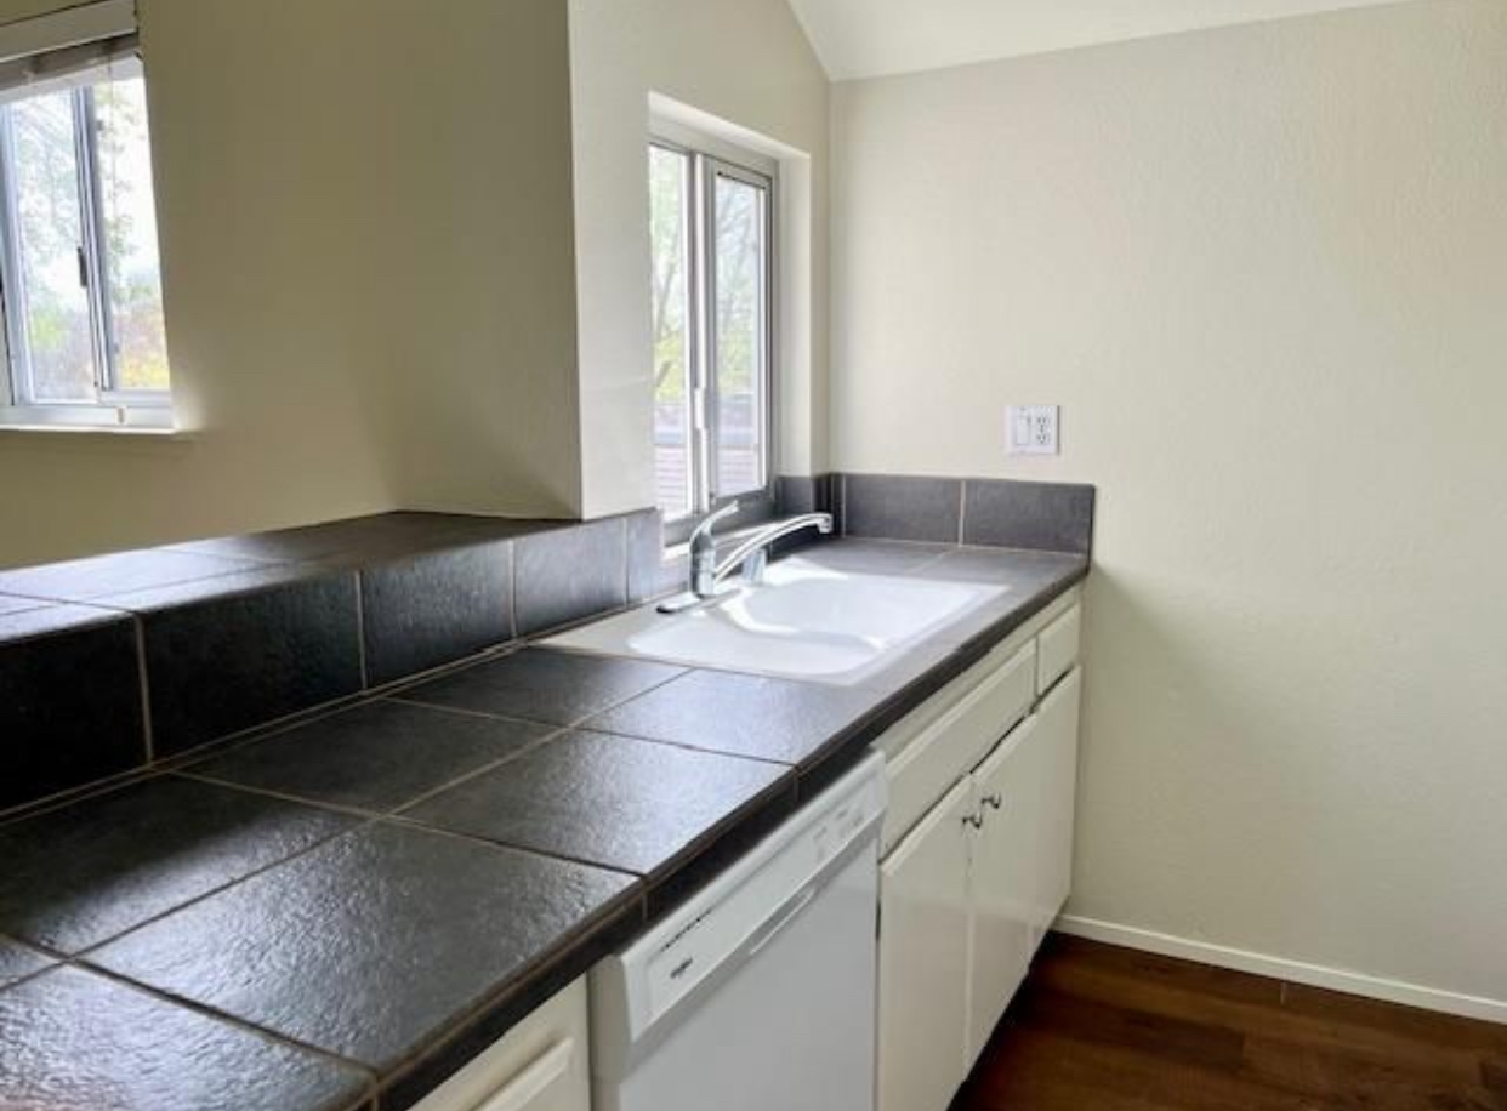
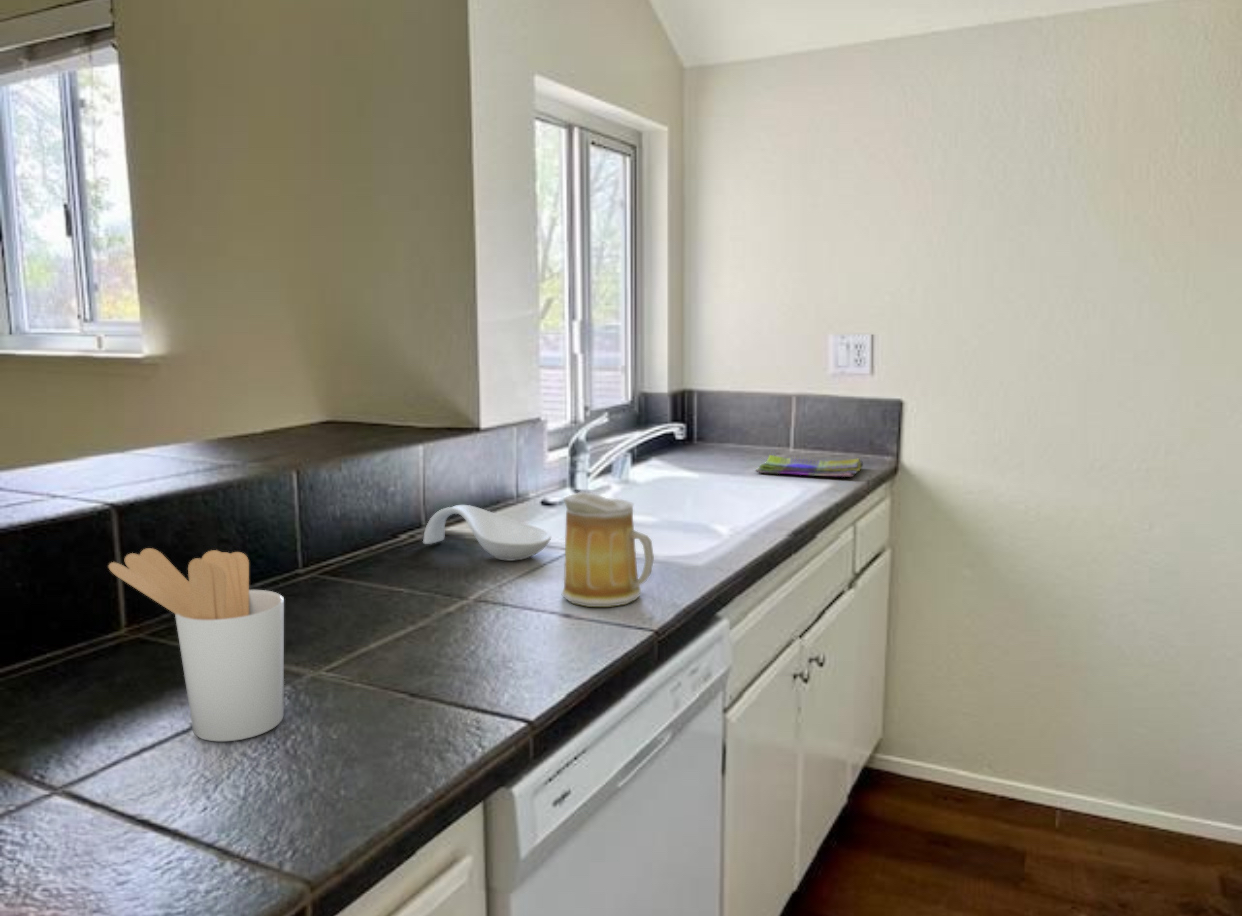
+ mug [560,491,655,608]
+ spoon rest [422,504,552,561]
+ utensil holder [107,547,285,742]
+ dish towel [754,454,864,478]
